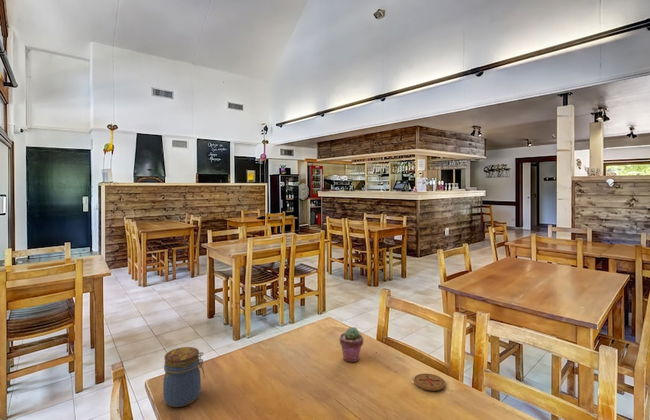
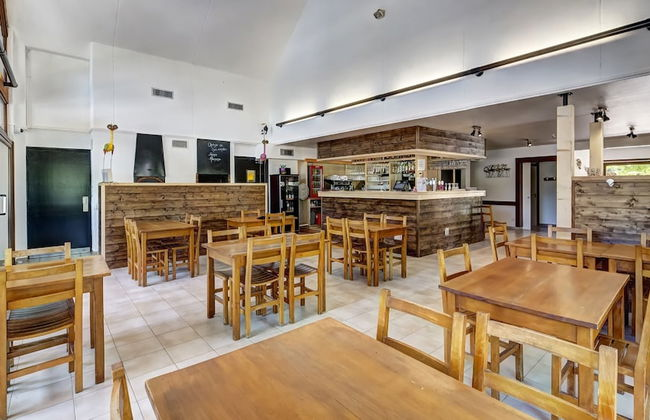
- potted succulent [339,326,365,363]
- coaster [413,372,447,392]
- jar [162,346,206,408]
